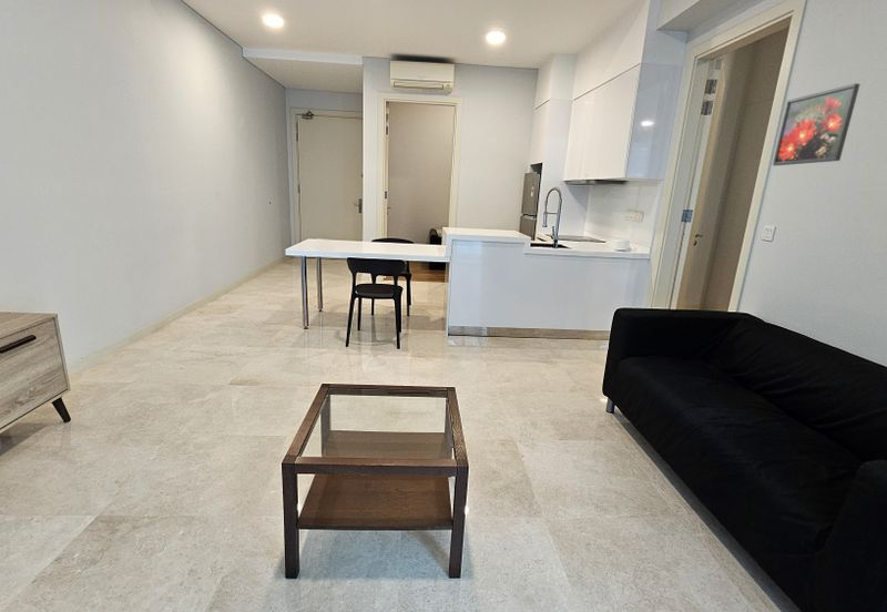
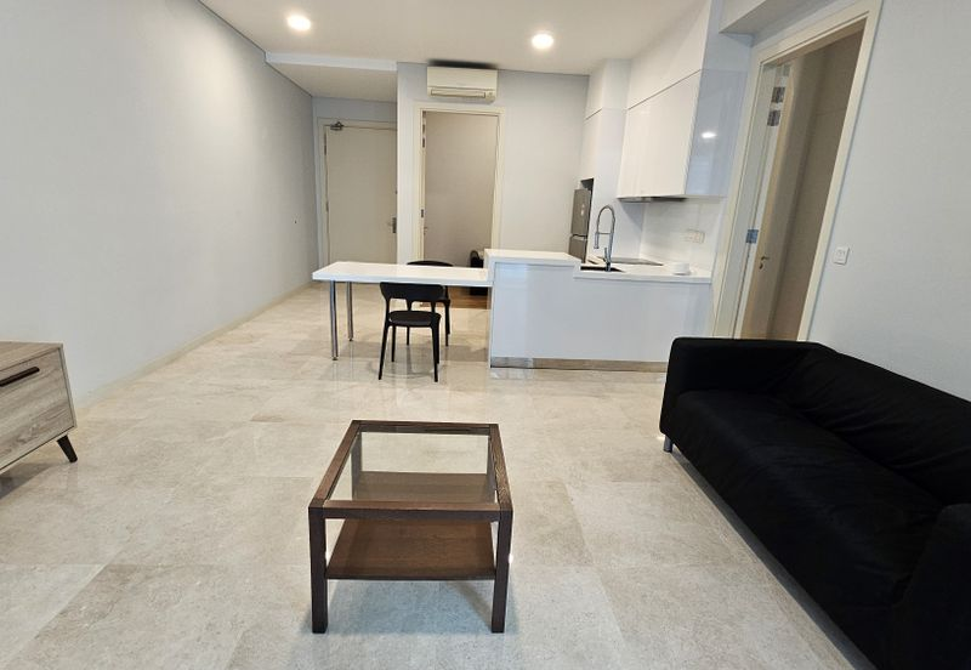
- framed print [772,82,860,166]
